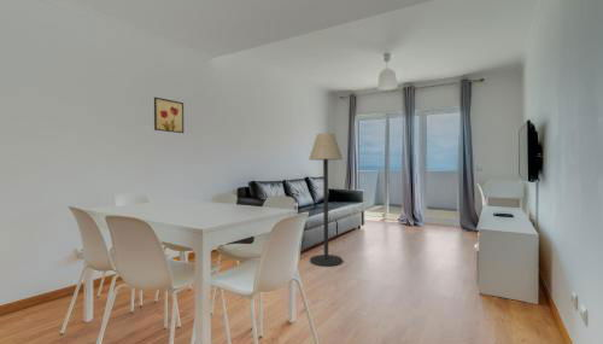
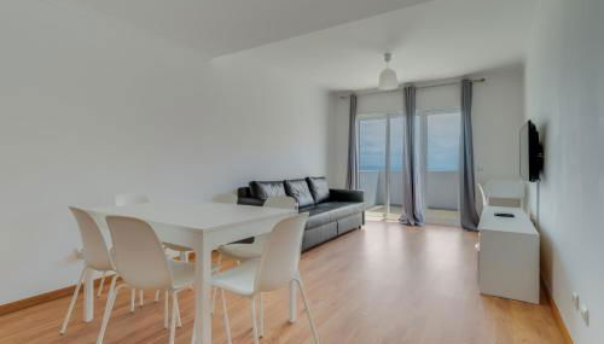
- wall art [153,97,185,134]
- floor lamp [308,132,344,267]
